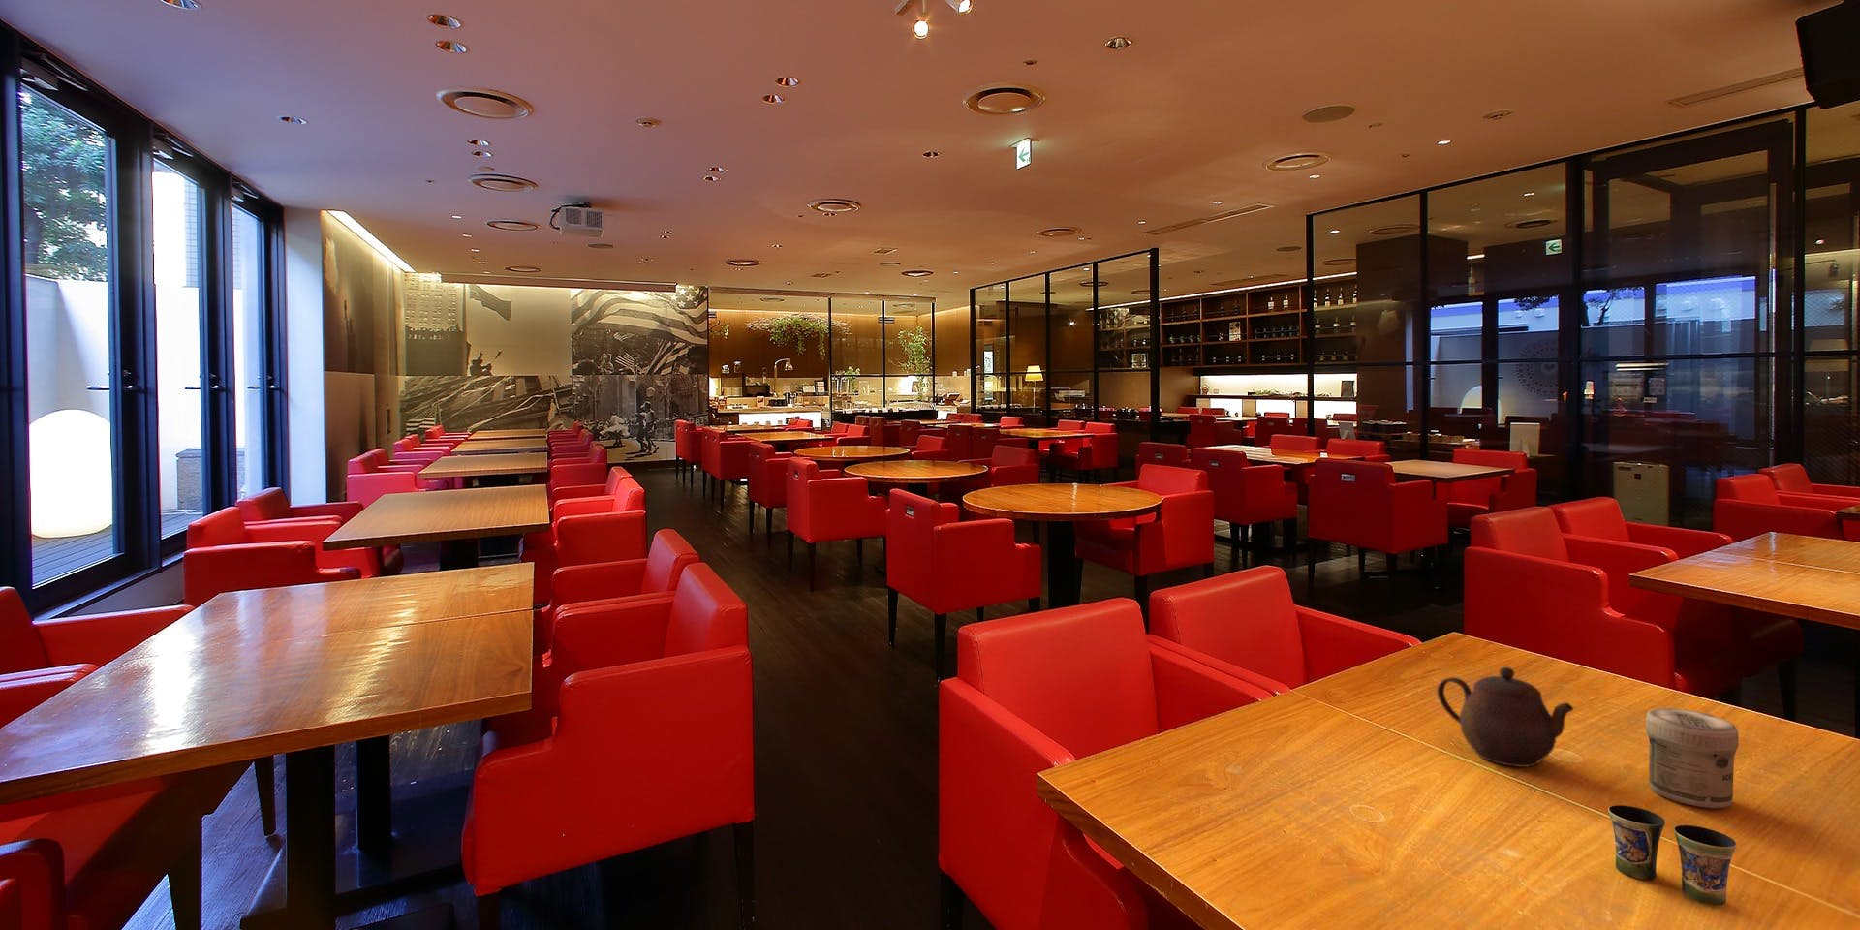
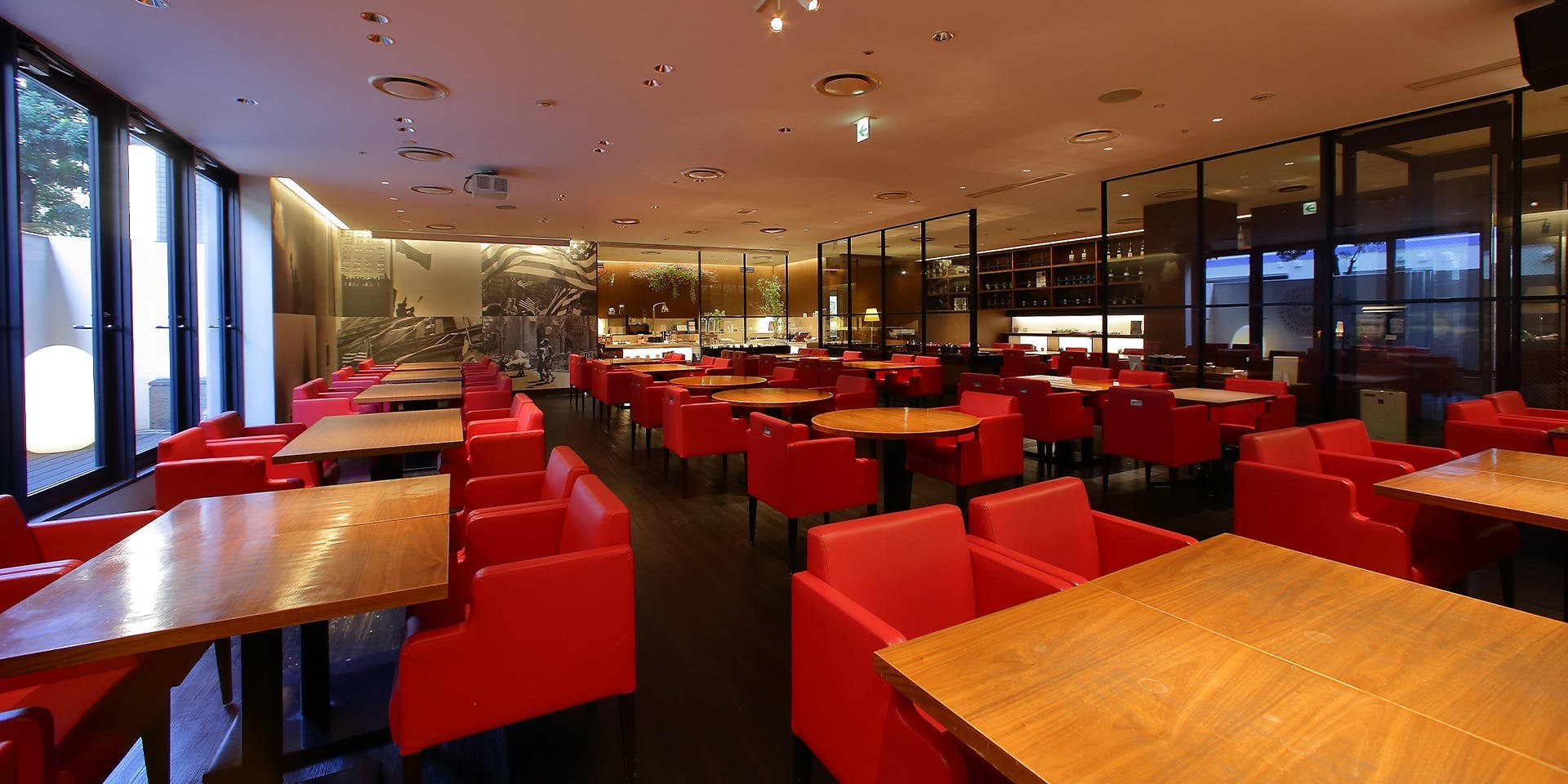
- jar [1645,707,1740,809]
- teapot [1437,665,1574,769]
- cup [1607,804,1738,906]
